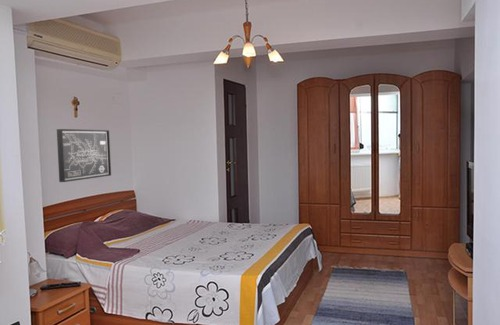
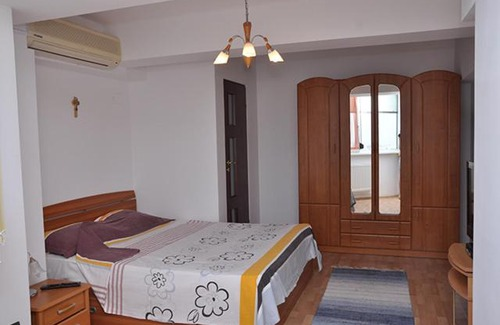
- wall art [56,128,112,183]
